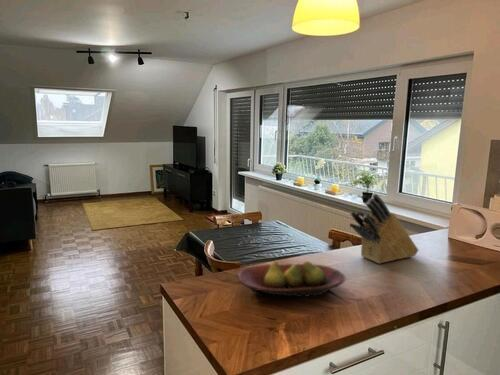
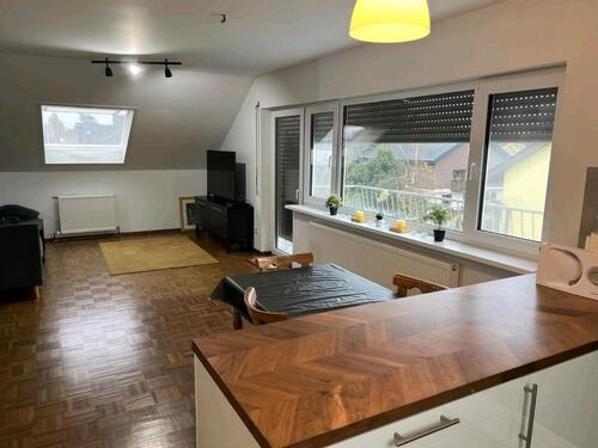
- fruit bowl [237,260,346,299]
- knife block [349,193,419,265]
